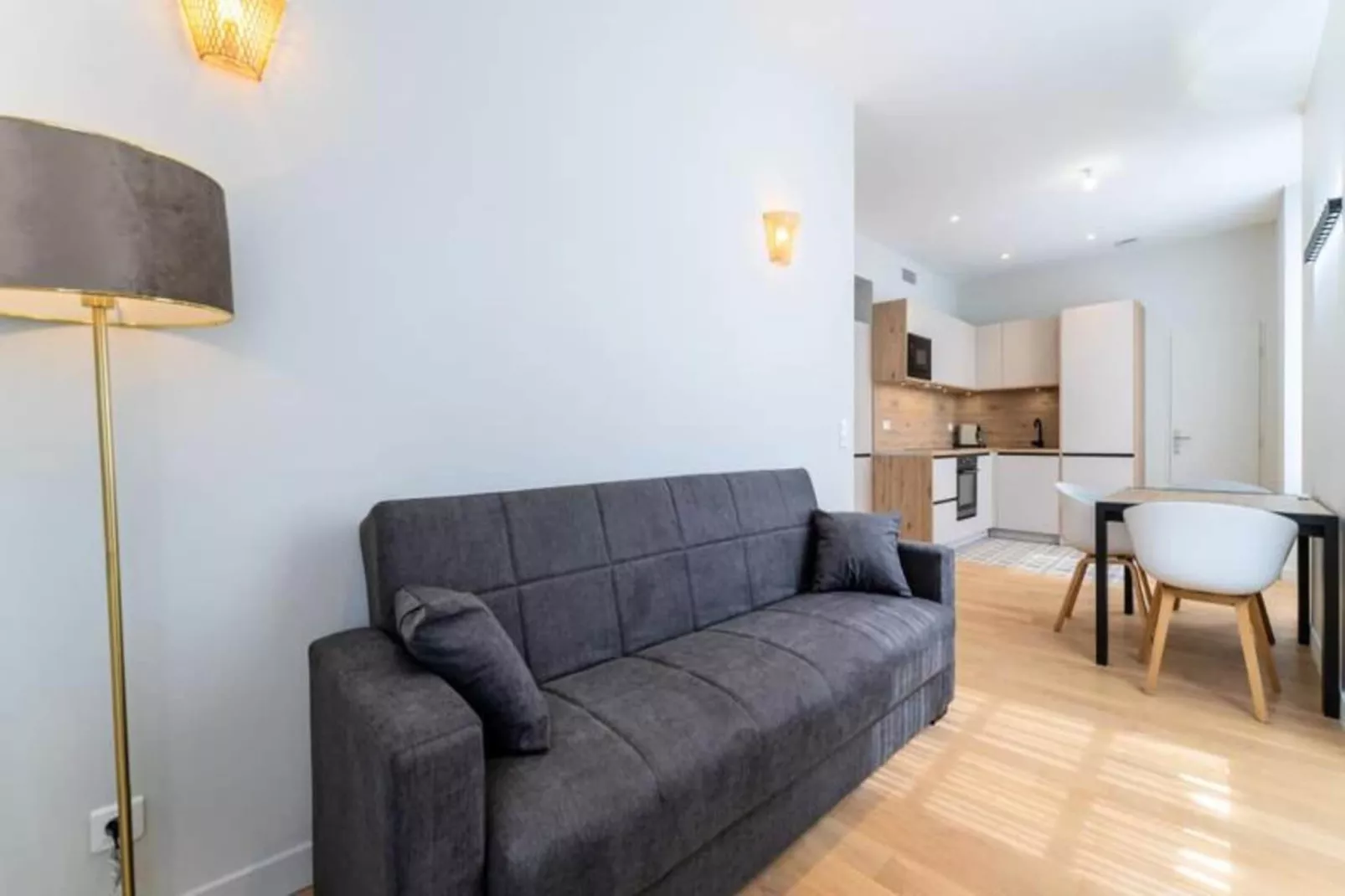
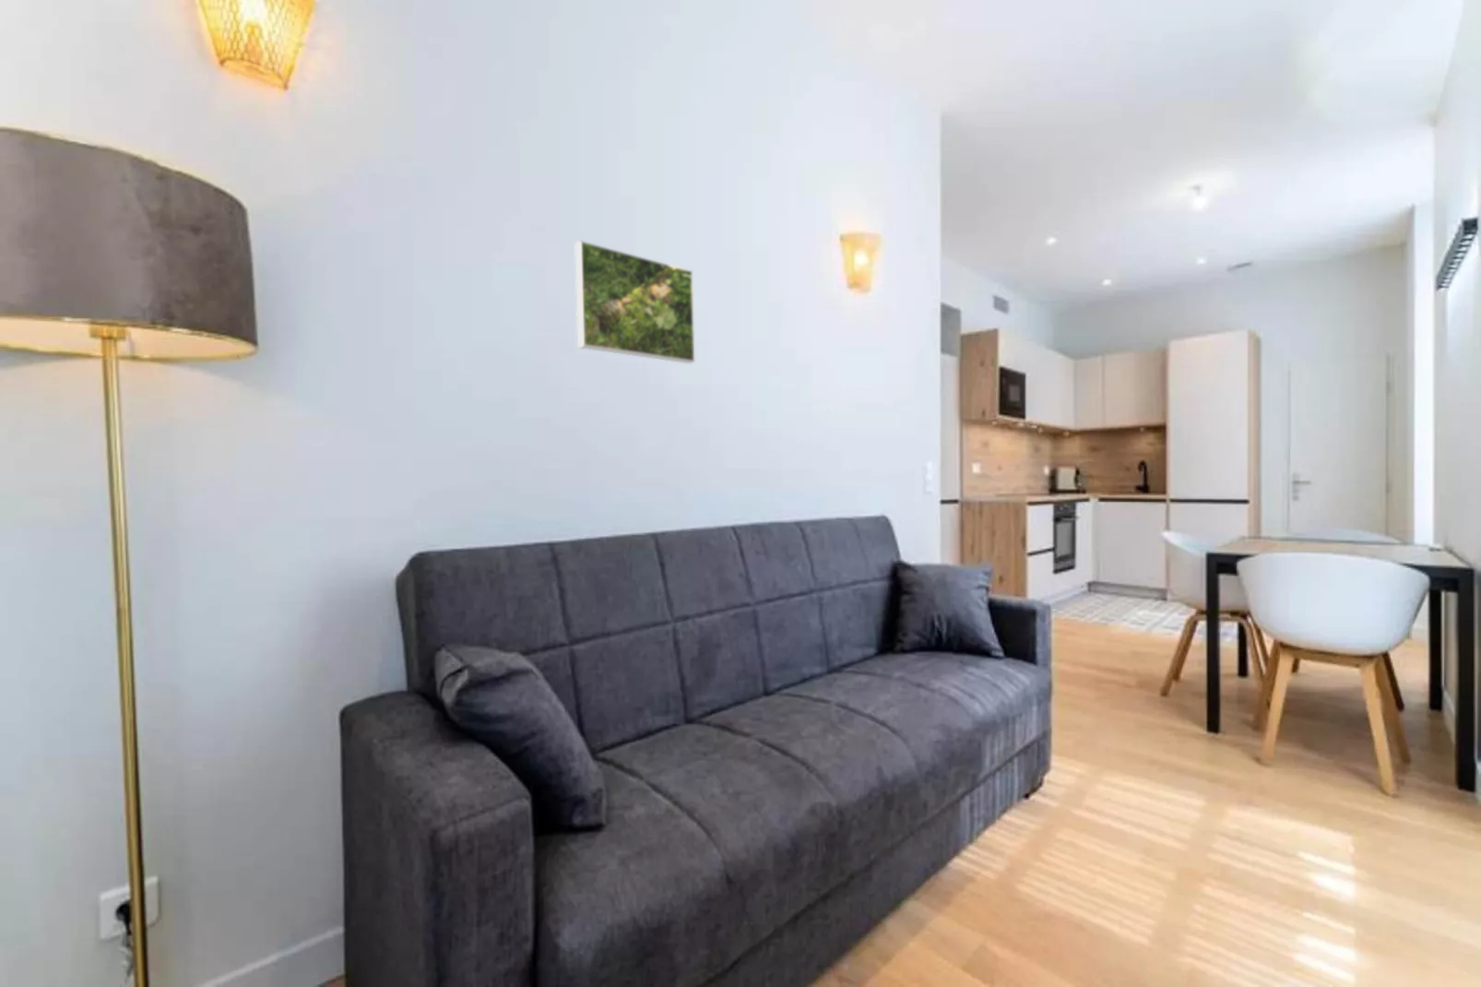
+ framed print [574,240,695,365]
